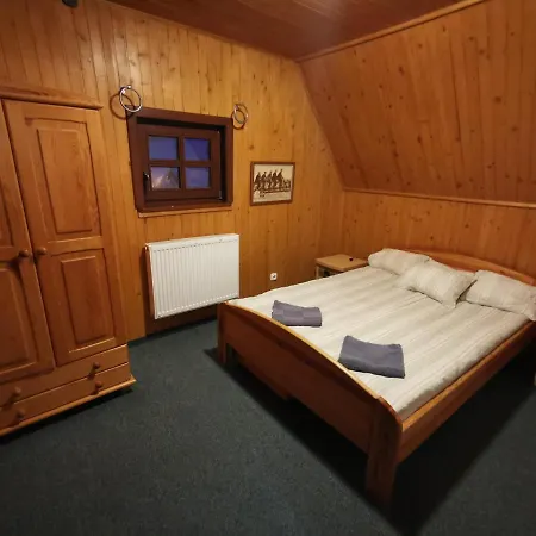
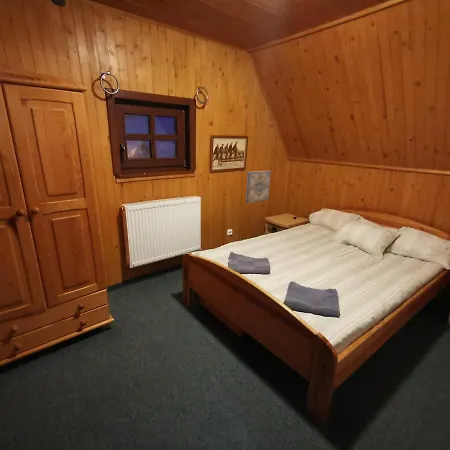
+ wall art [245,170,272,204]
